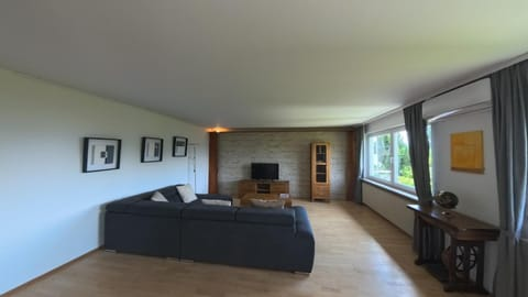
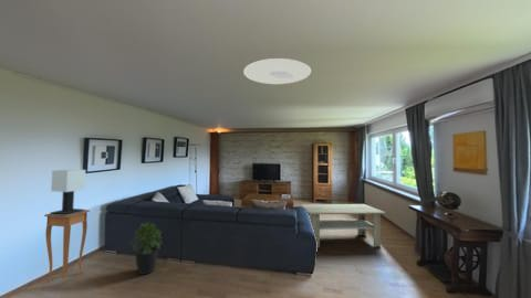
+ coffee table [300,203,387,248]
+ potted plant [128,221,164,276]
+ table lamp [49,169,86,215]
+ side table [43,209,92,285]
+ ceiling light [242,57,312,85]
